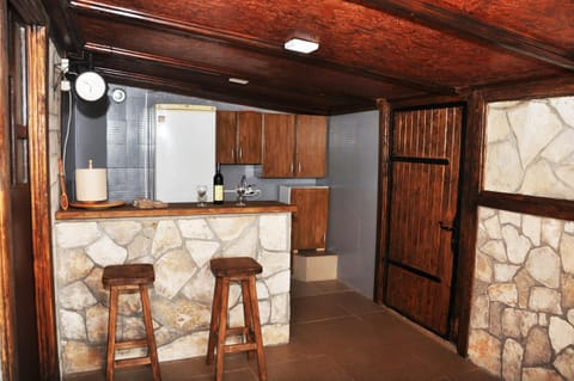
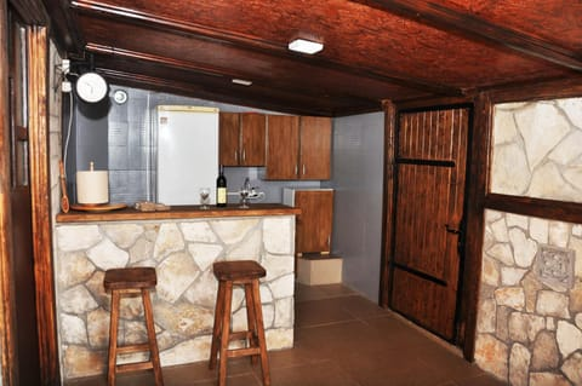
+ wall ornament [535,242,577,290]
